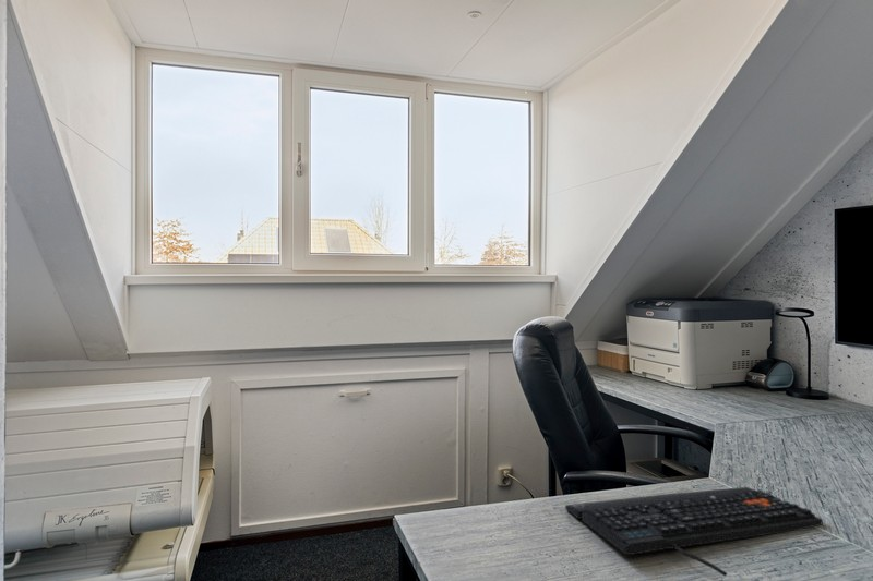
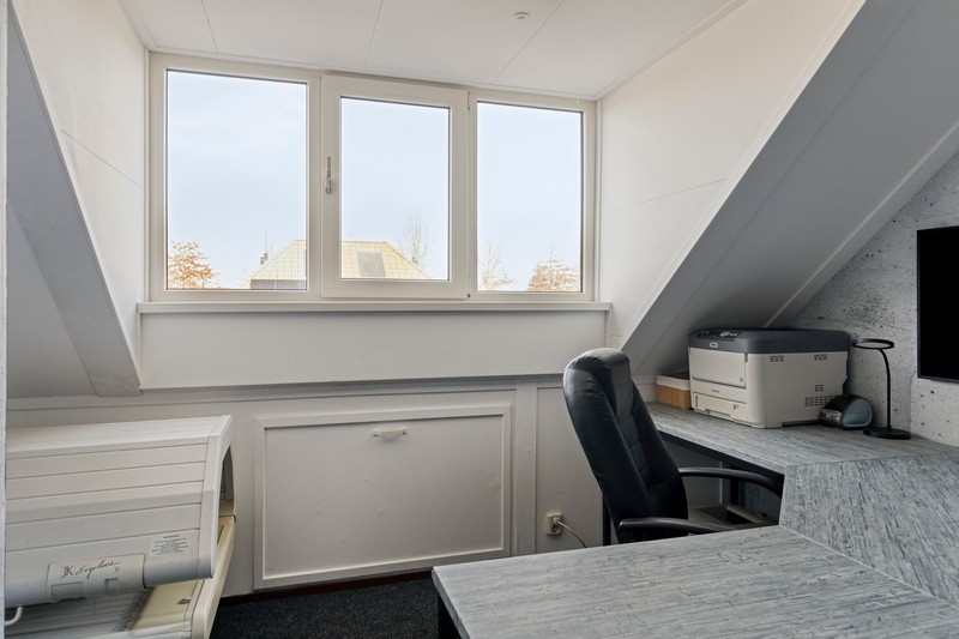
- keyboard [564,486,823,578]
